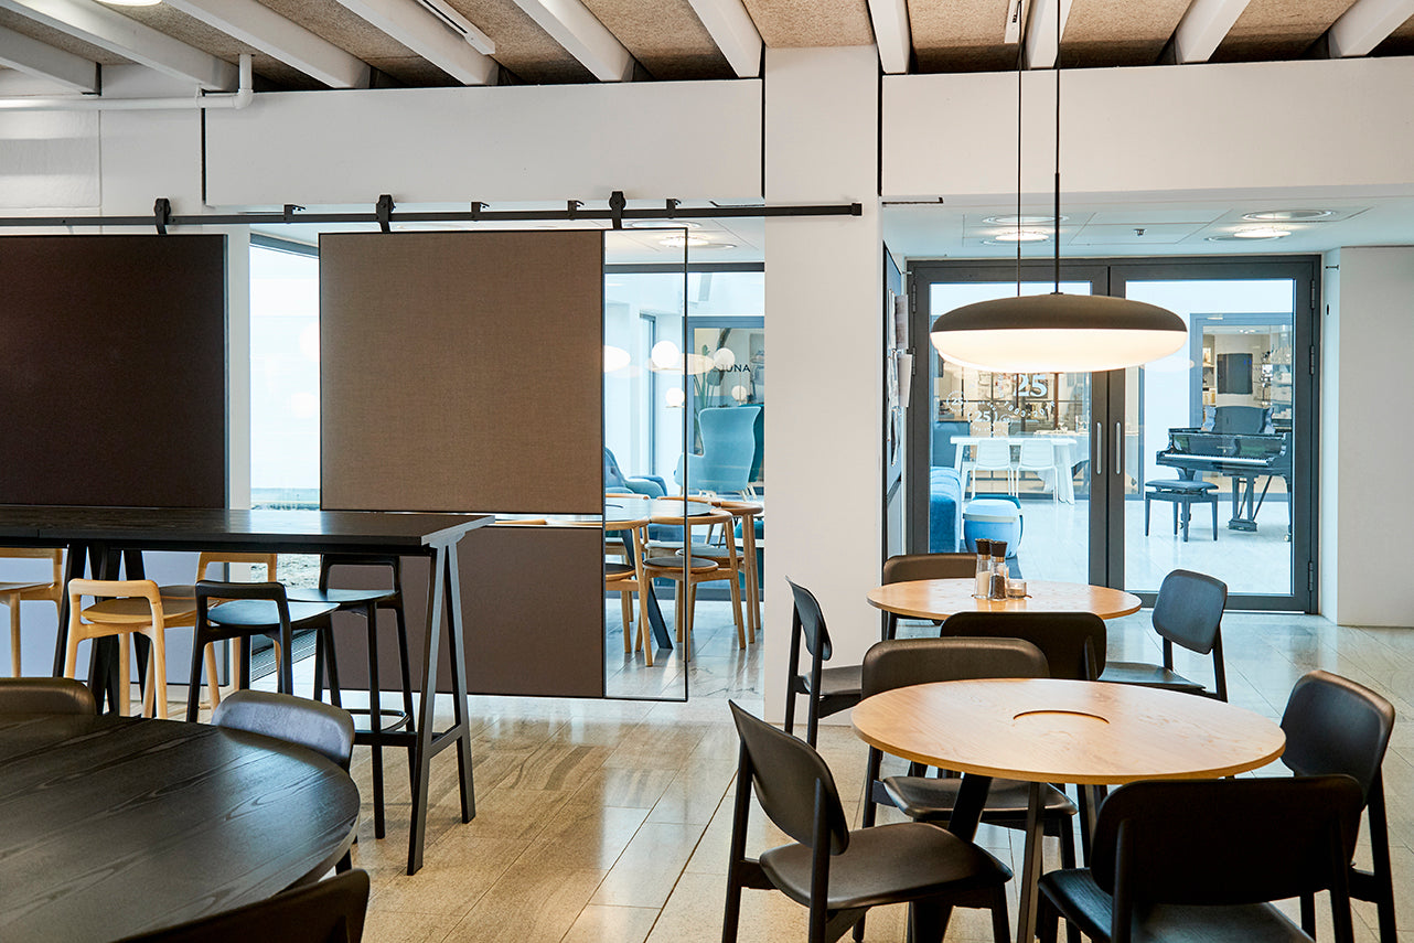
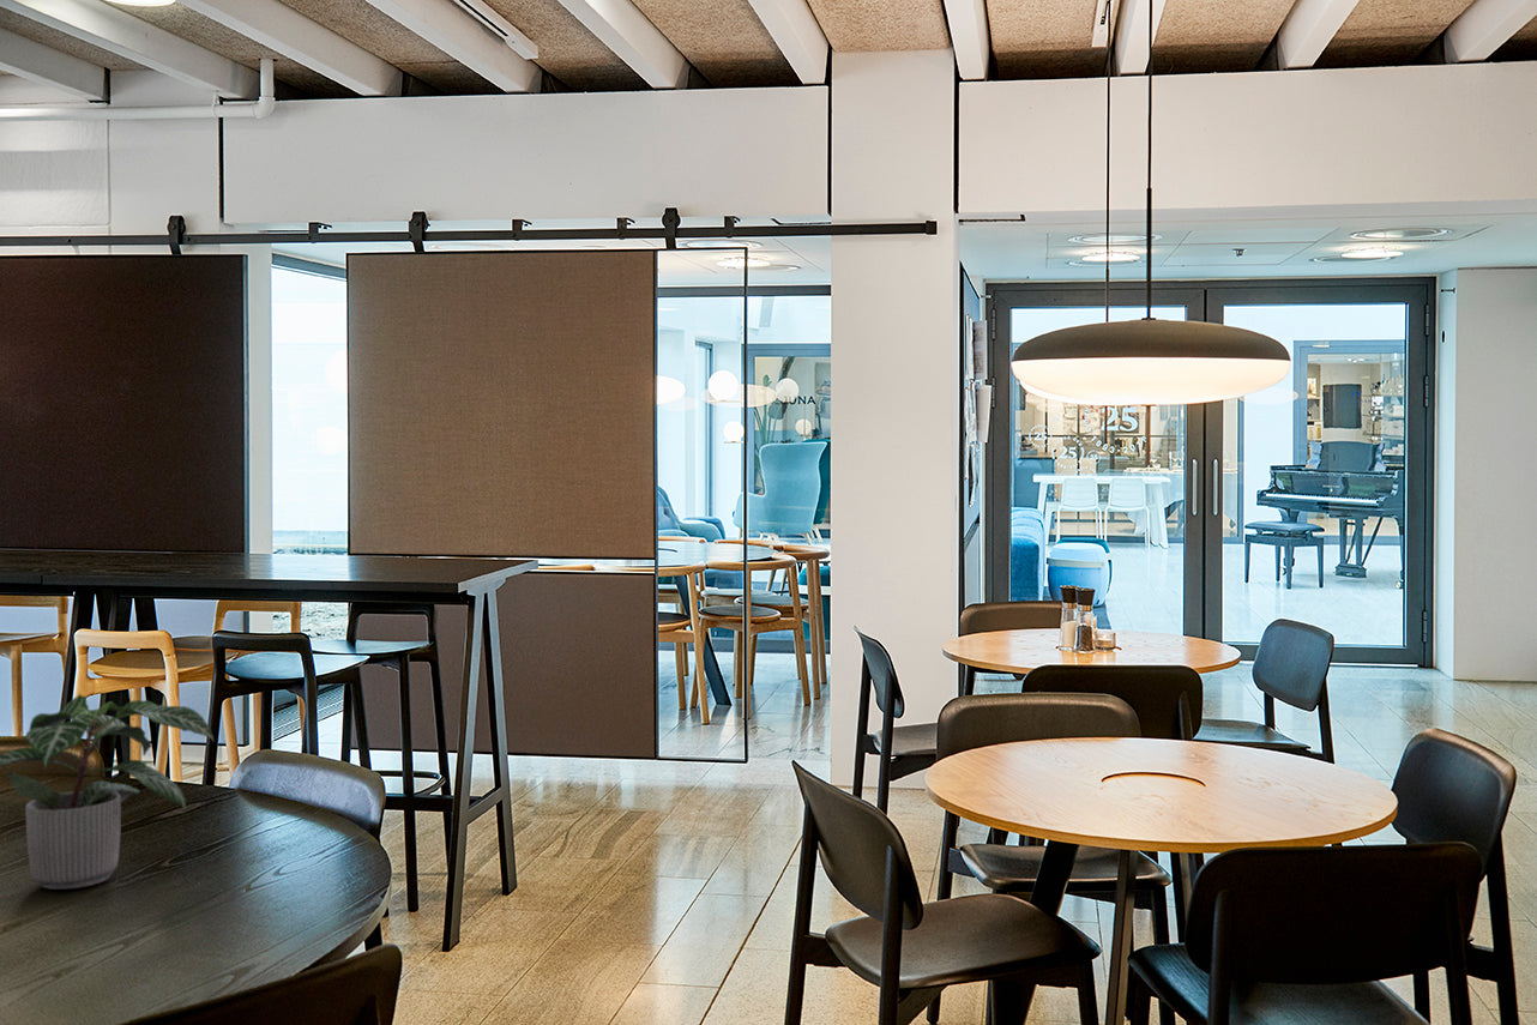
+ potted plant [0,693,215,891]
